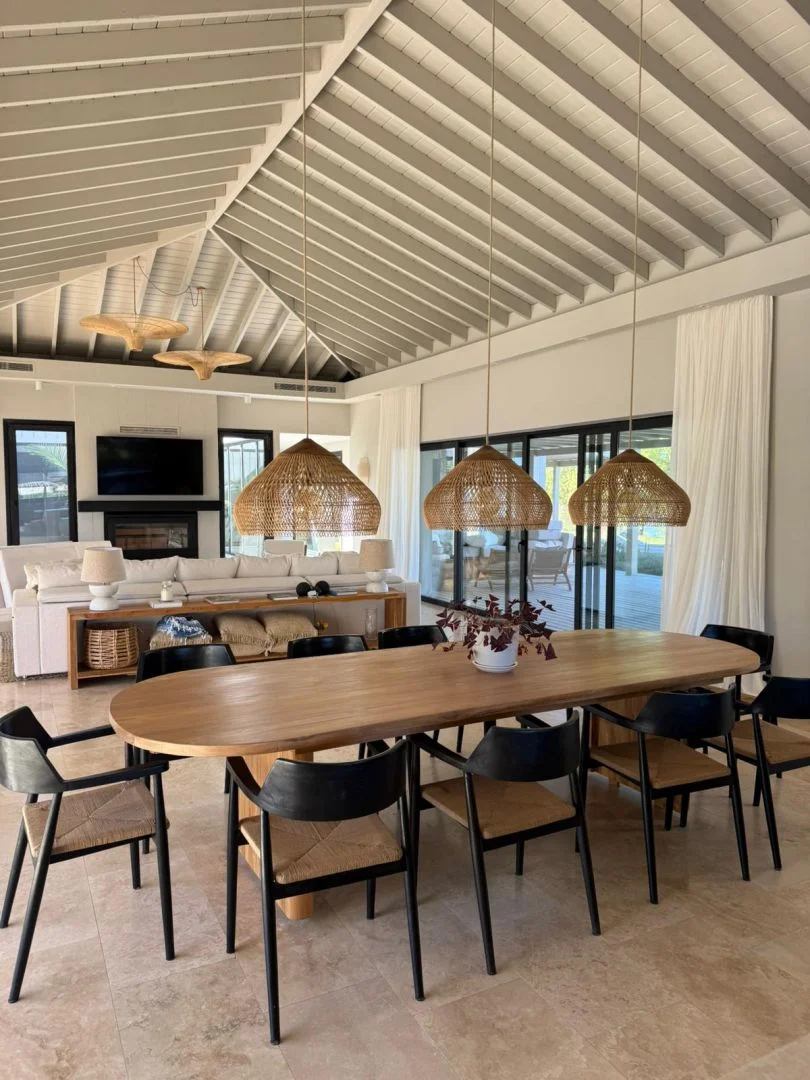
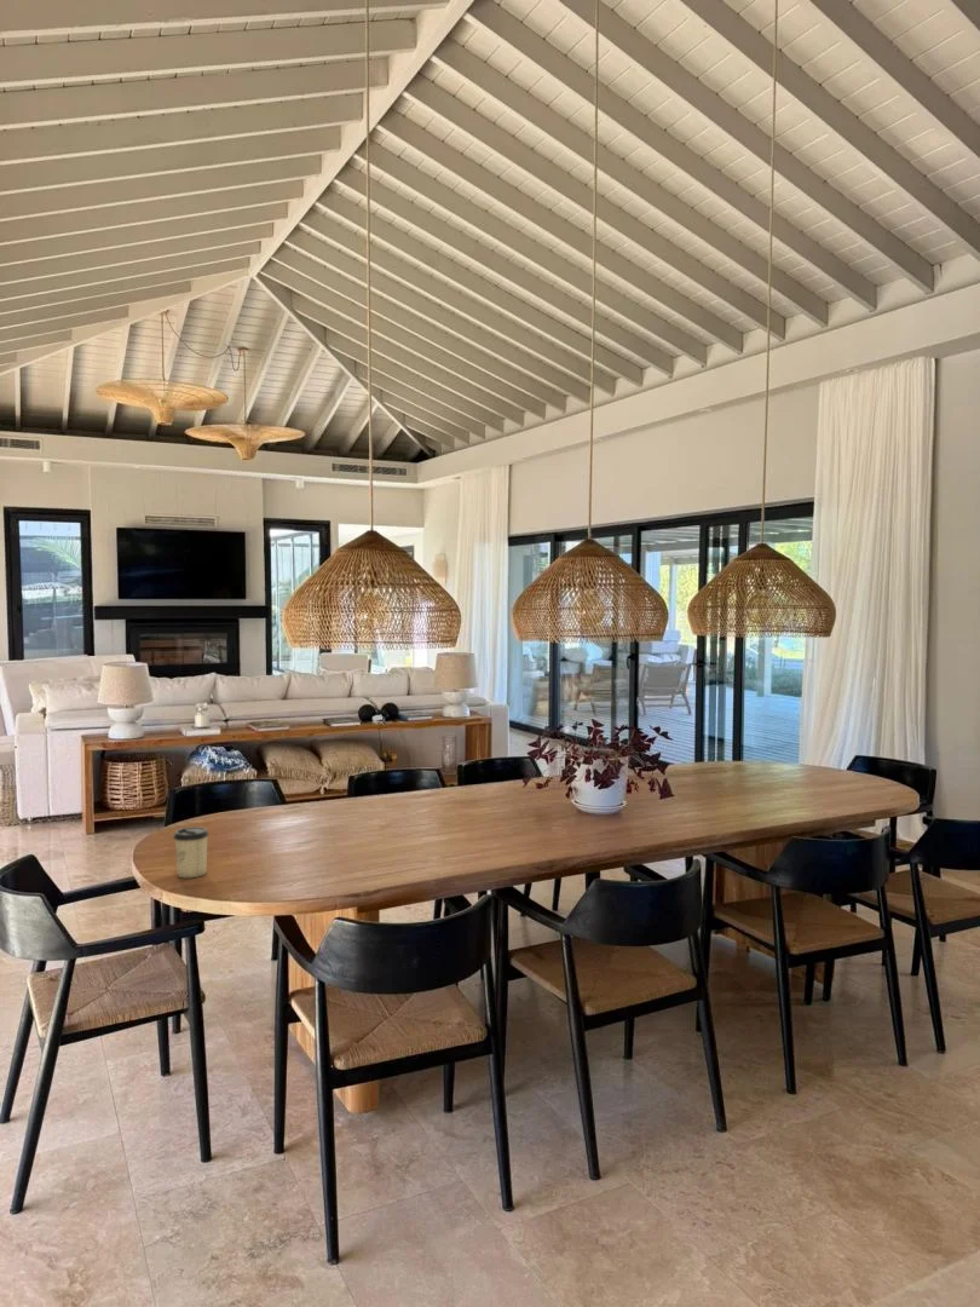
+ cup [172,825,209,879]
